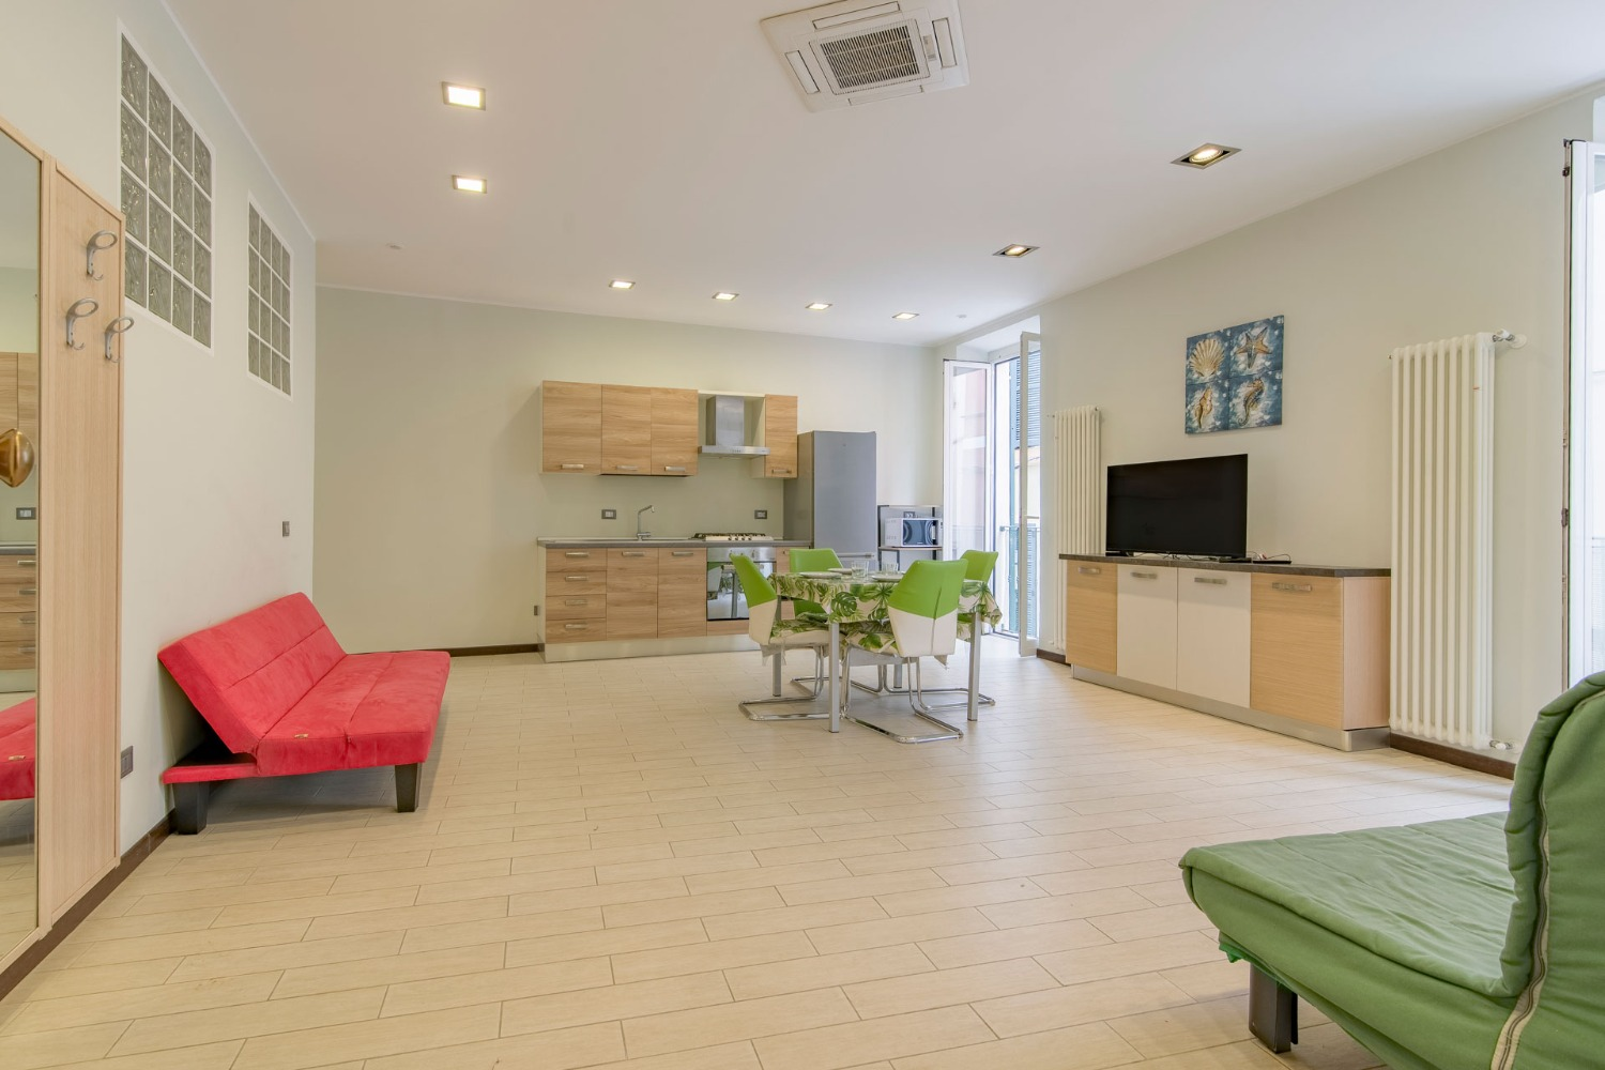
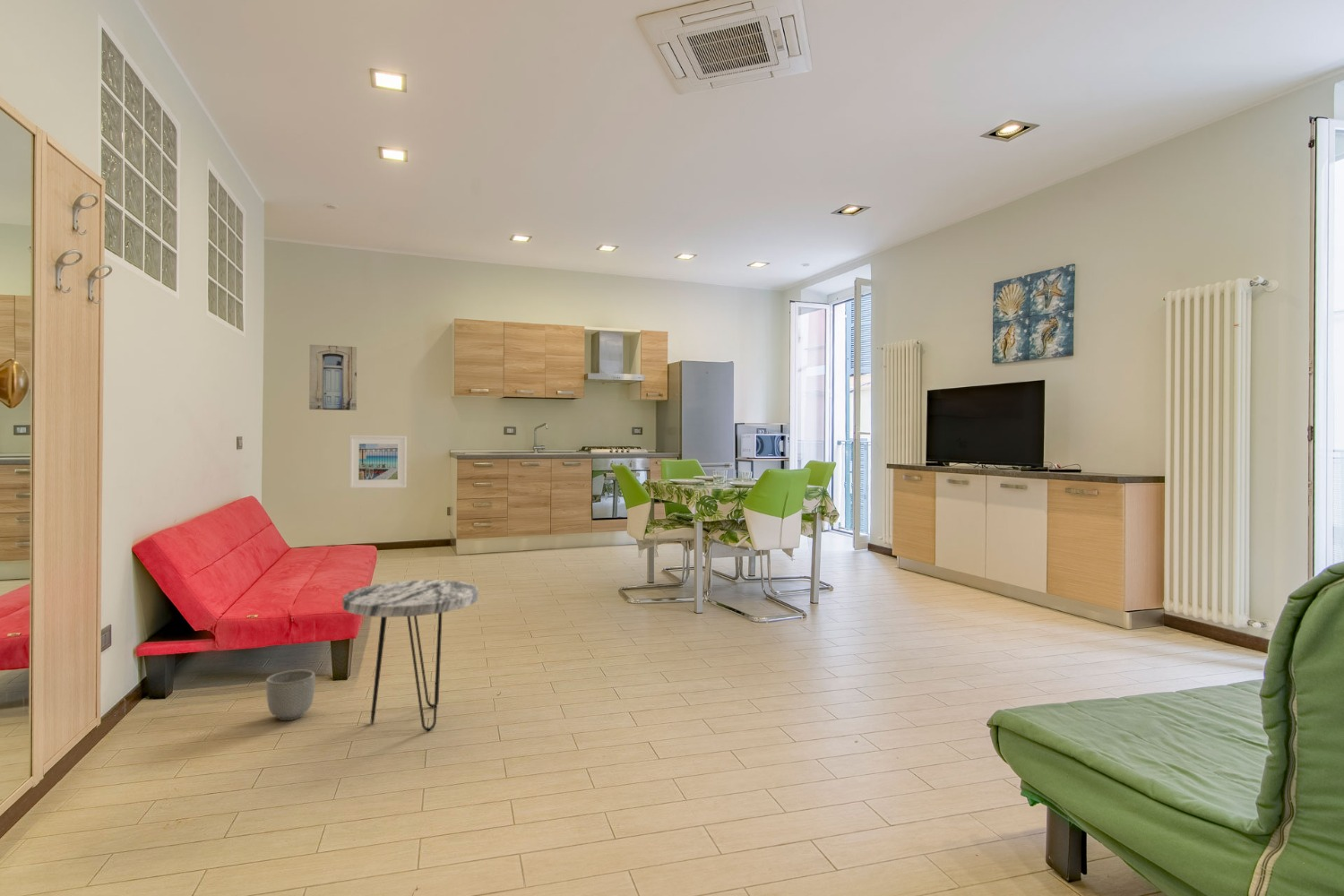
+ planter [265,669,316,721]
+ wall art [308,344,358,411]
+ side table [341,580,478,732]
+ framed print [349,435,408,489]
